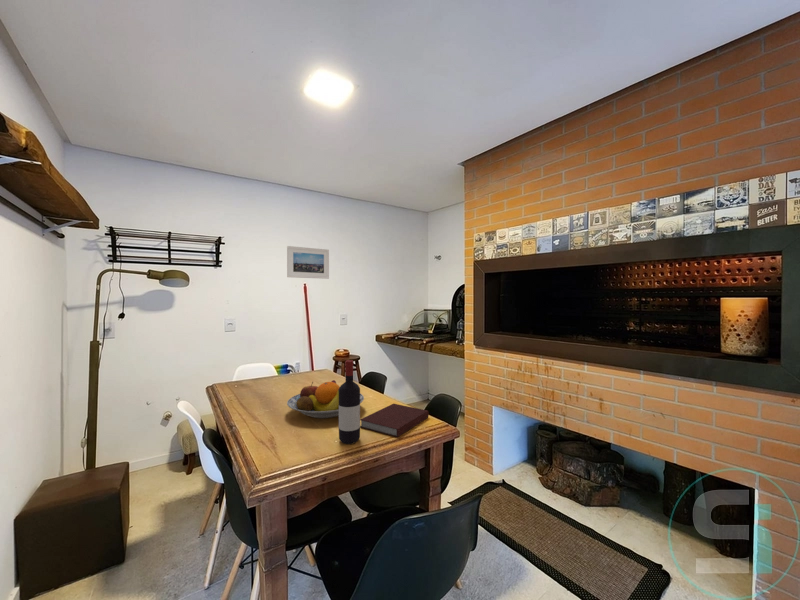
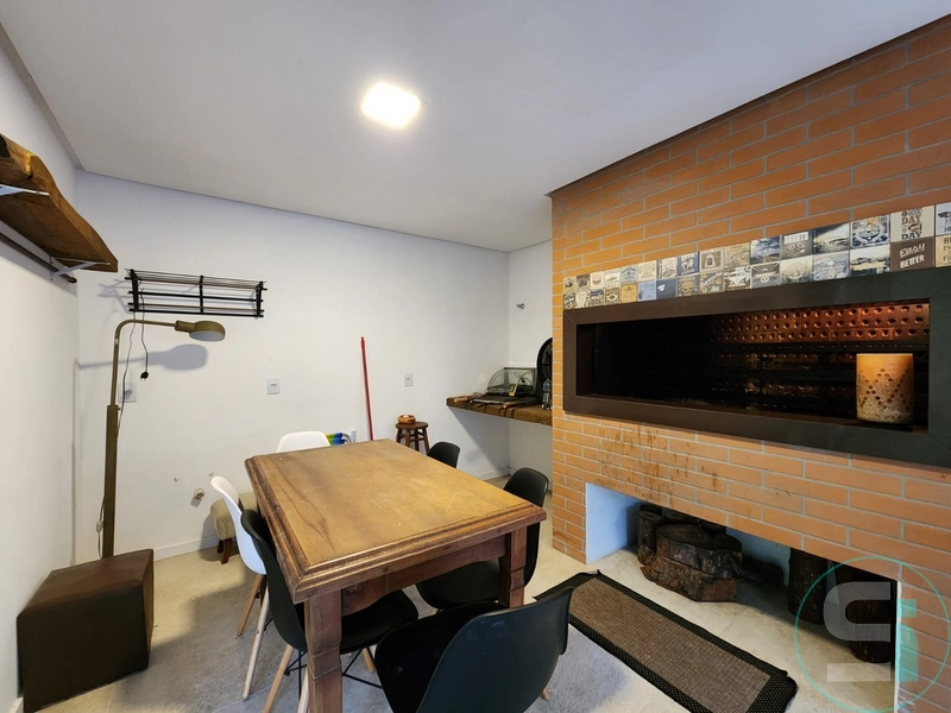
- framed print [286,245,330,280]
- fruit bowl [286,379,365,419]
- wine bottle [338,359,361,445]
- notebook [360,403,430,438]
